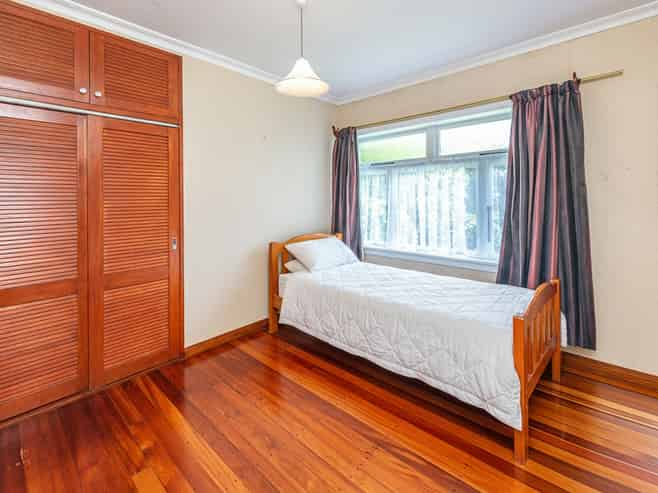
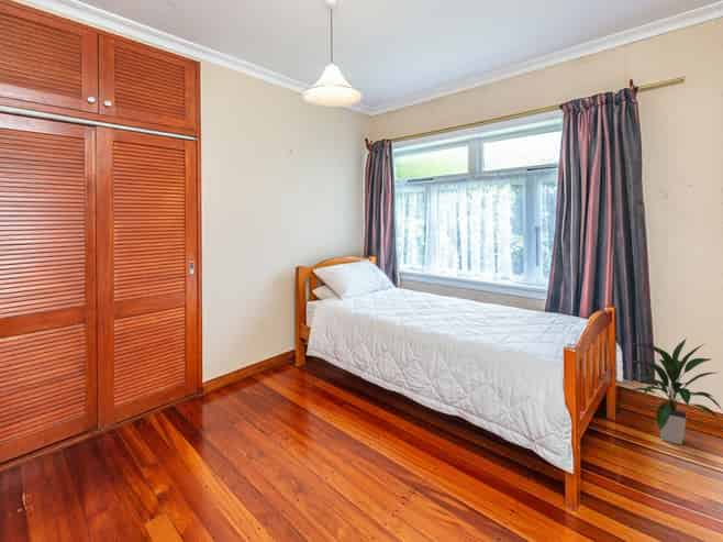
+ indoor plant [624,338,723,446]
